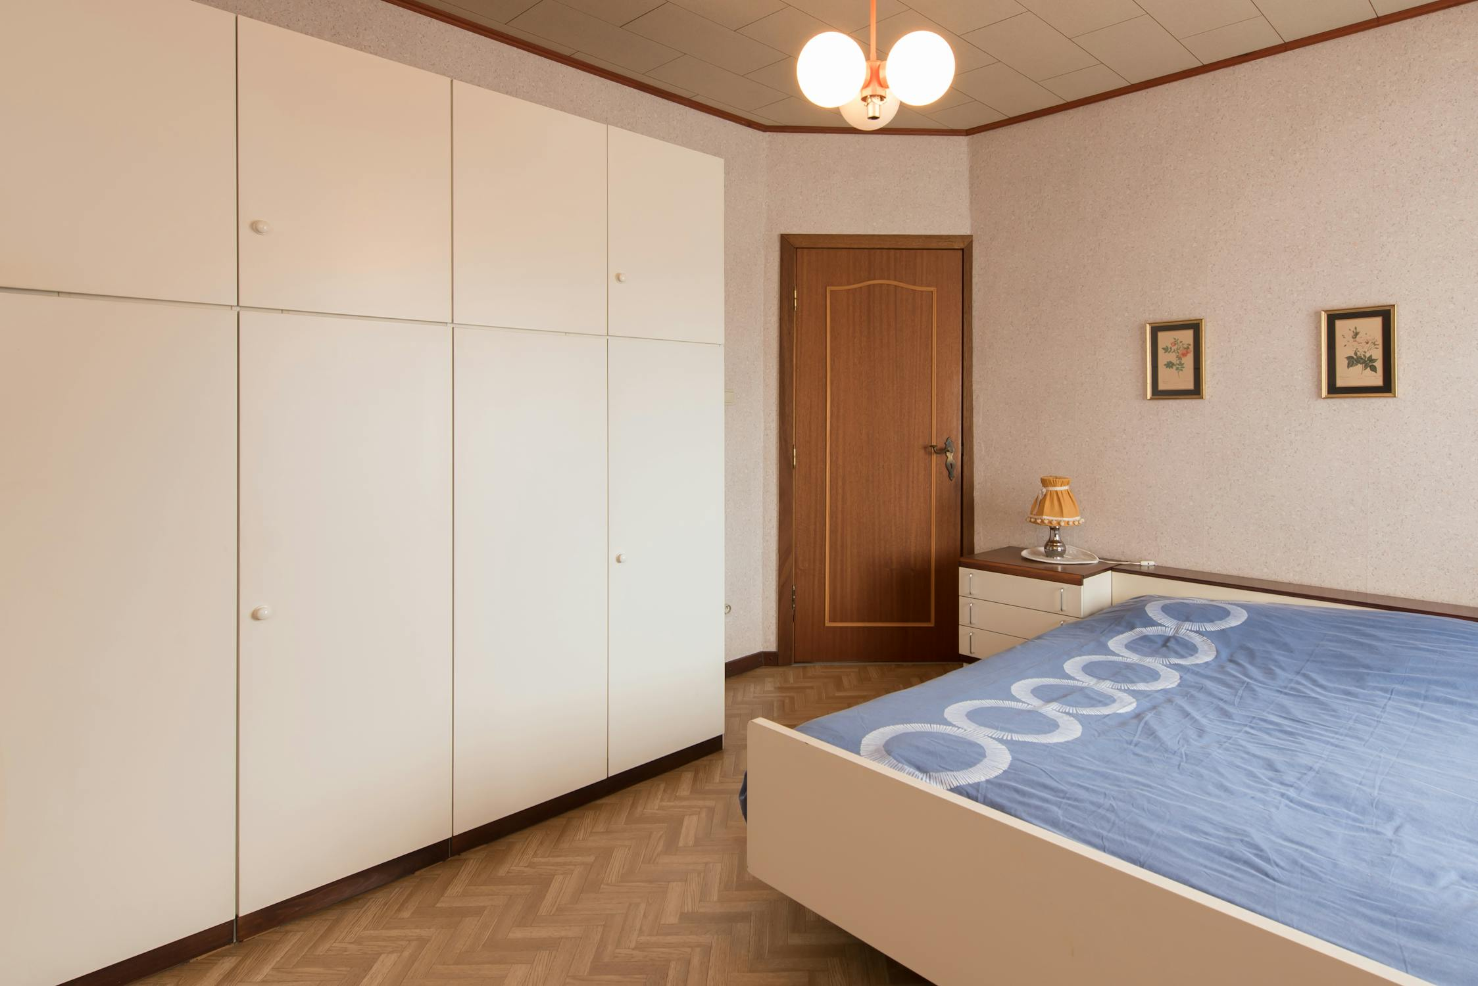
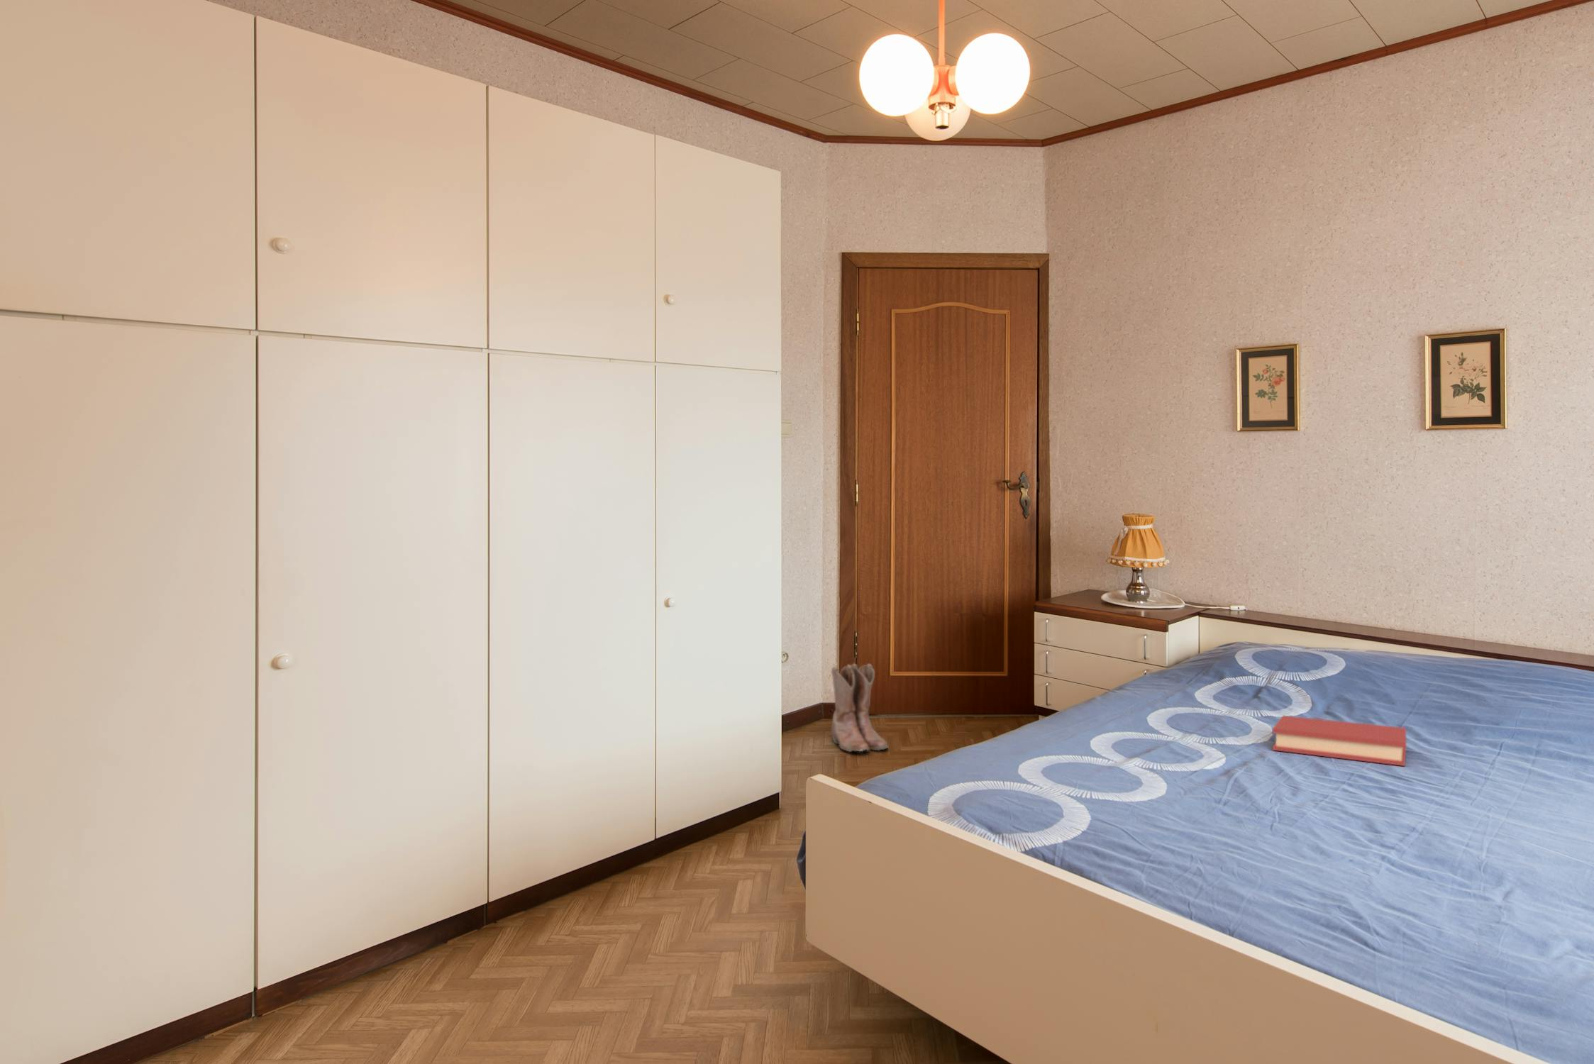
+ hardback book [1272,715,1406,767]
+ boots [830,663,890,753]
